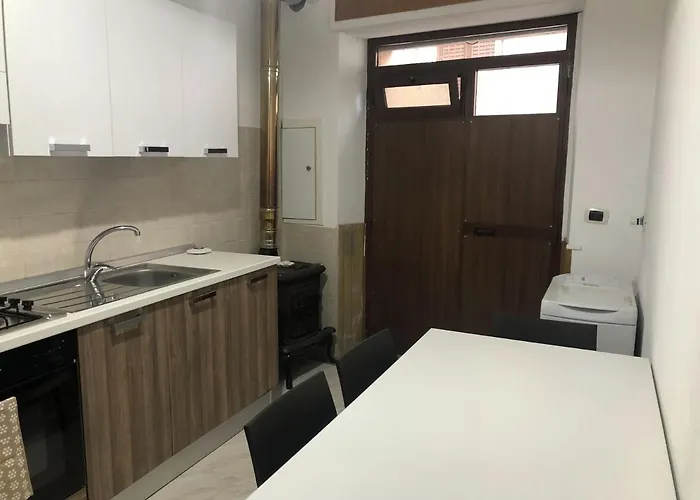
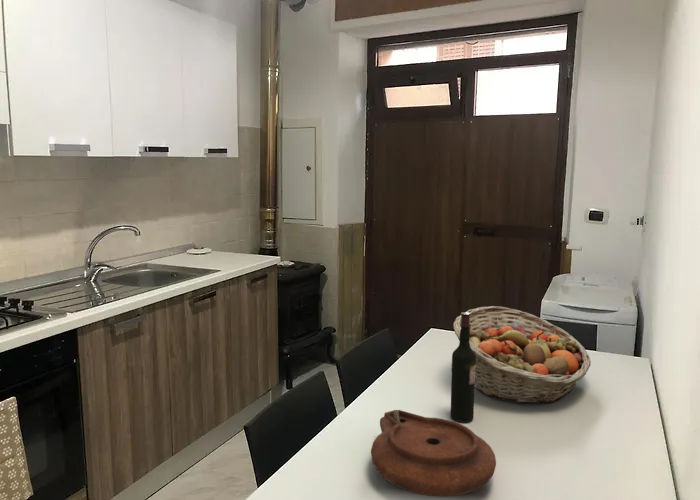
+ fruit basket [453,305,592,405]
+ wine bottle [449,311,476,423]
+ plate [370,409,497,498]
